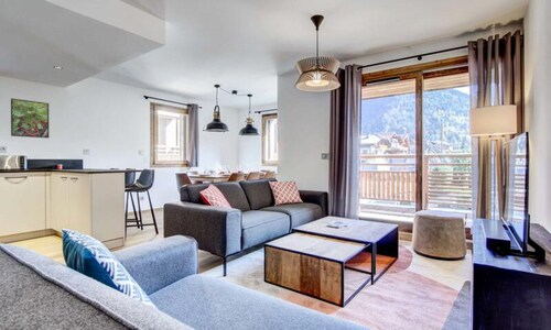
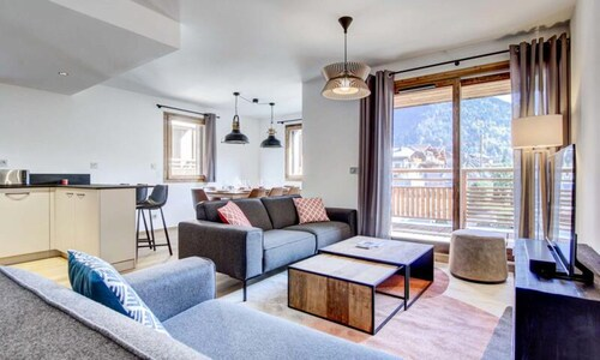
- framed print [10,97,50,139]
